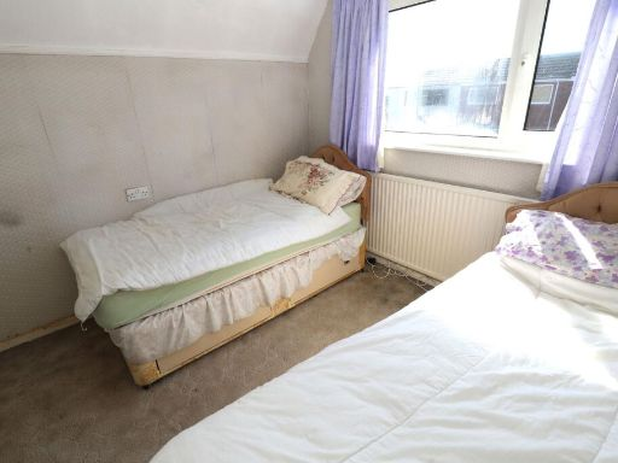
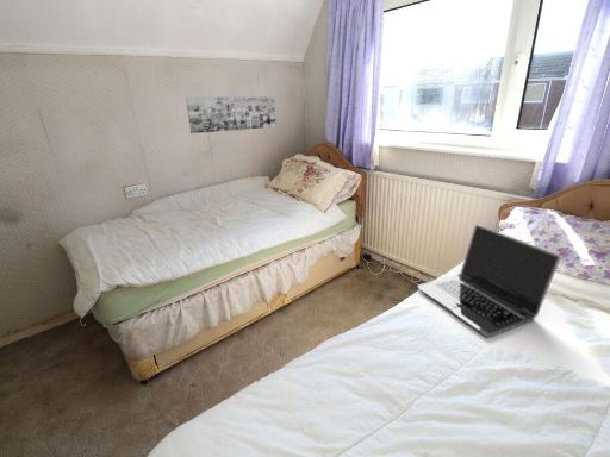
+ wall art [185,95,276,134]
+ laptop [417,224,561,338]
